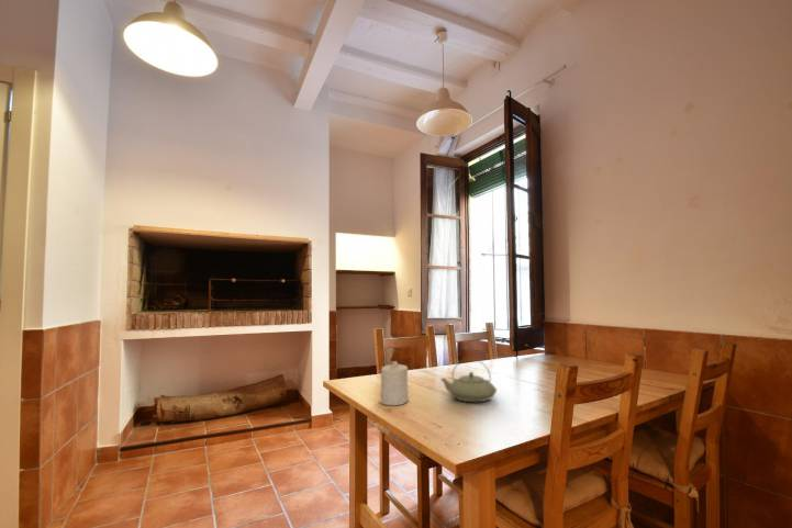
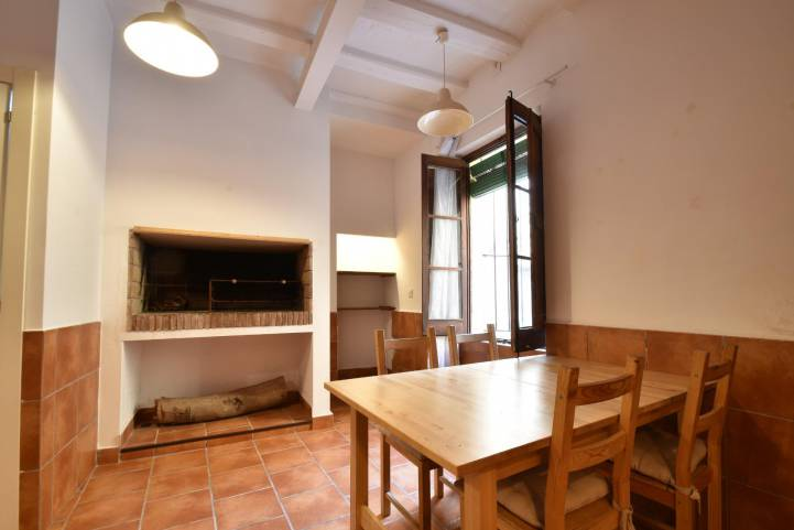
- teapot [439,358,498,403]
- candle [380,360,410,406]
